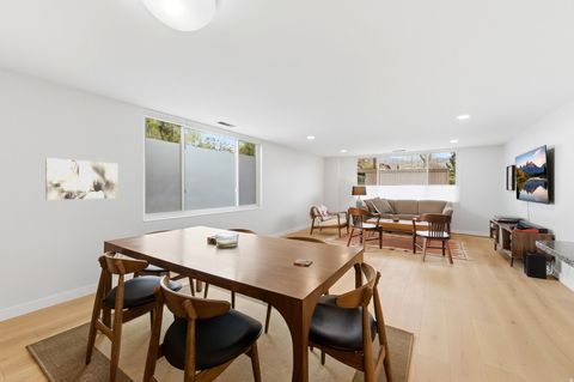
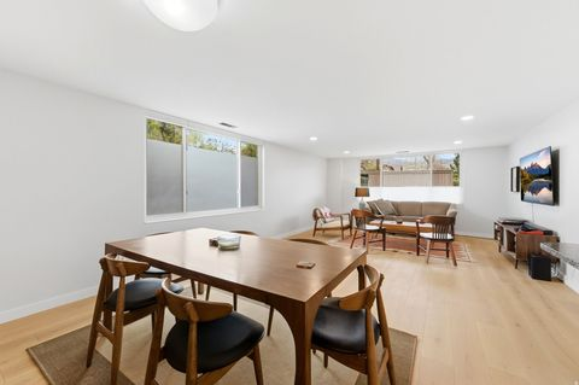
- wall art [44,157,118,201]
